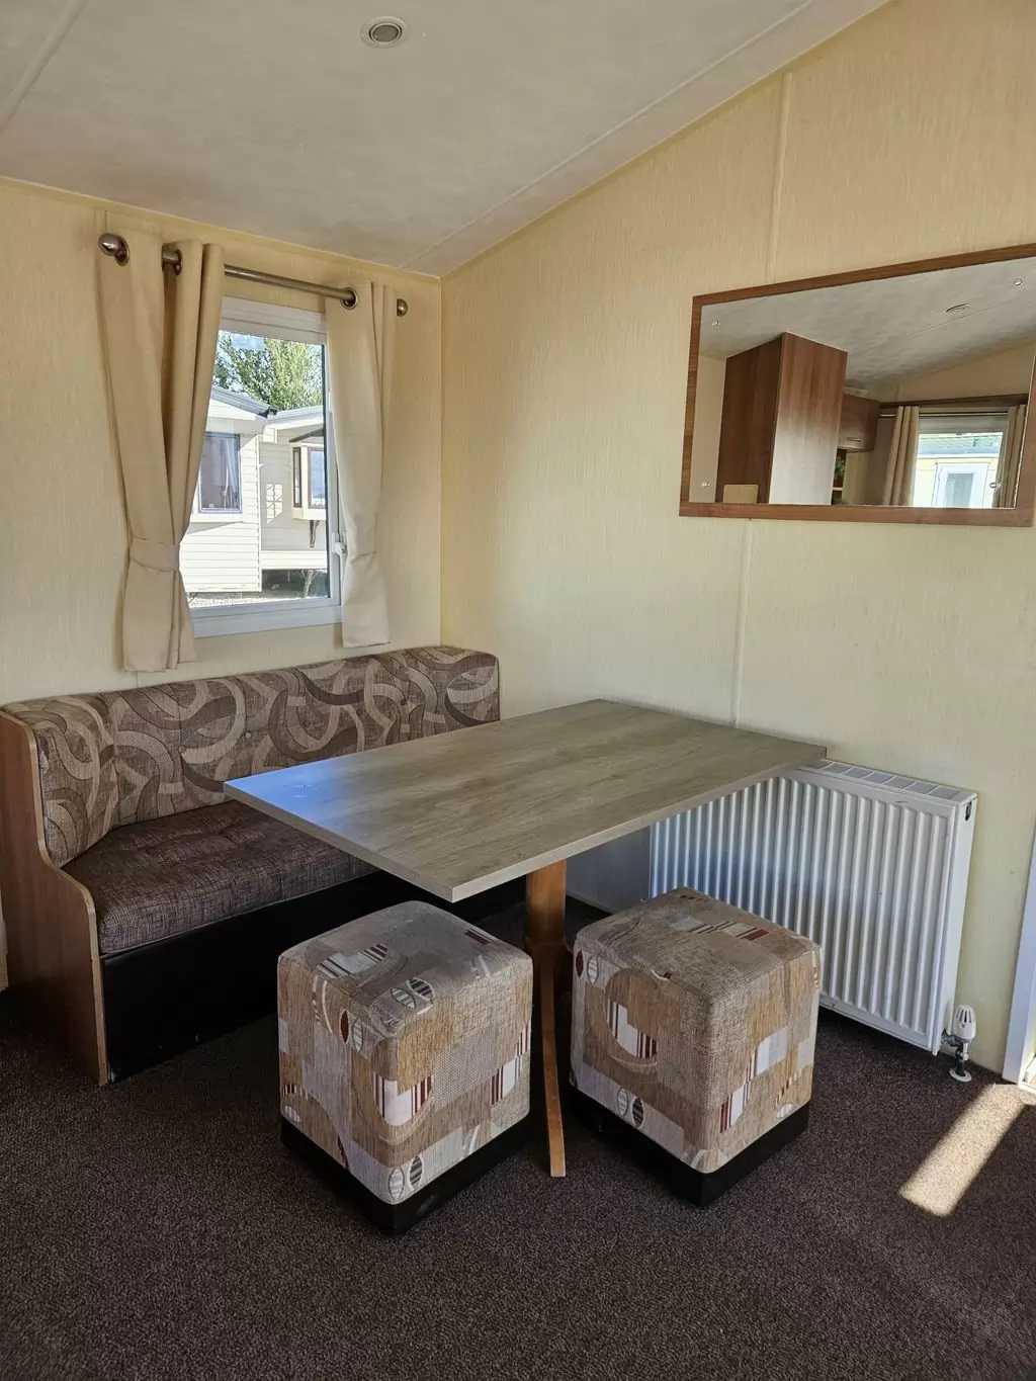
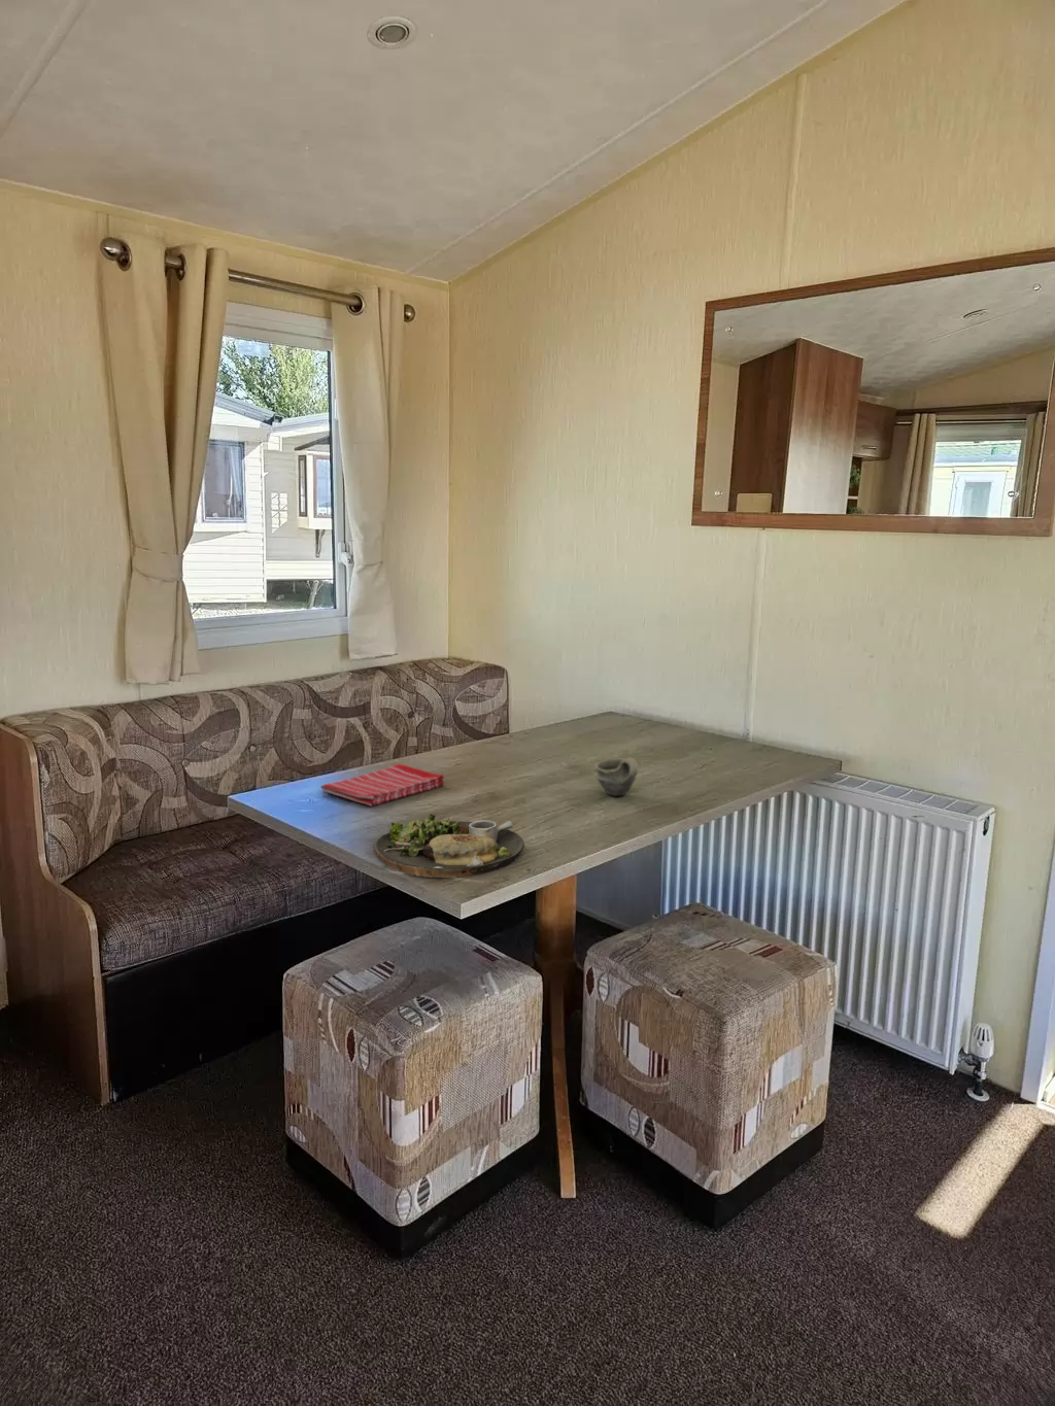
+ dinner plate [373,813,525,879]
+ dish towel [320,763,445,808]
+ cup [594,756,638,798]
